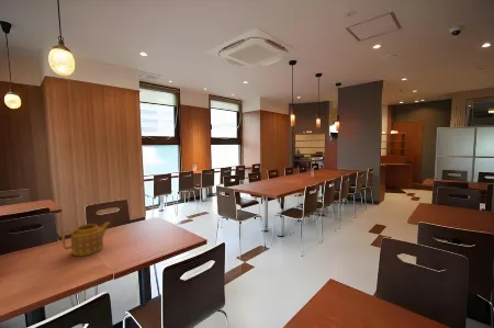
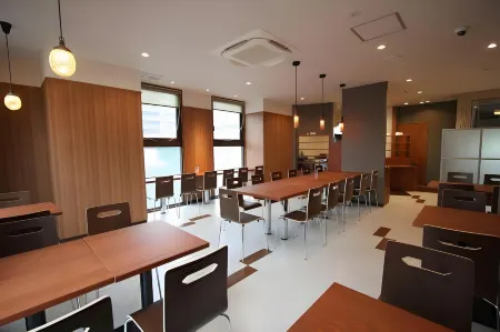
- teapot [60,220,112,257]
